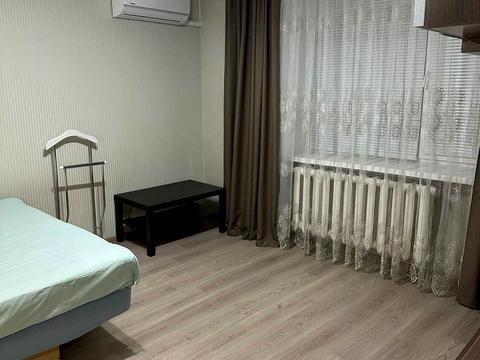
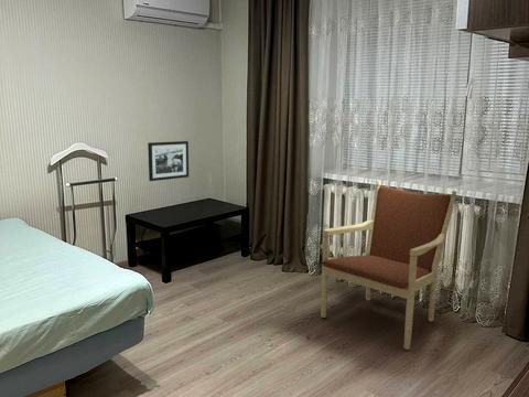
+ armchair [320,181,457,351]
+ picture frame [147,140,190,182]
